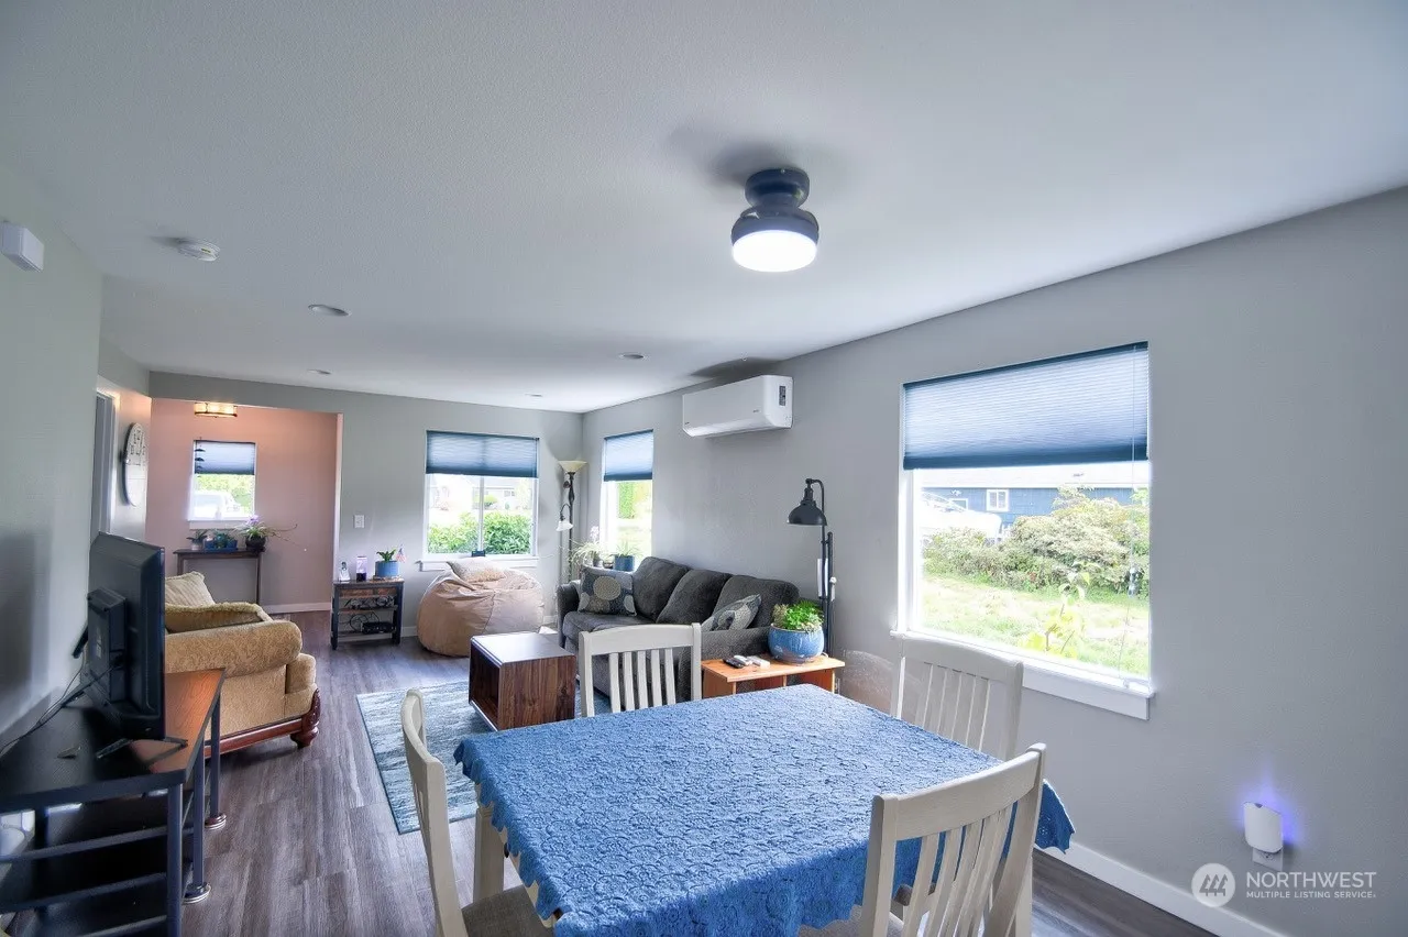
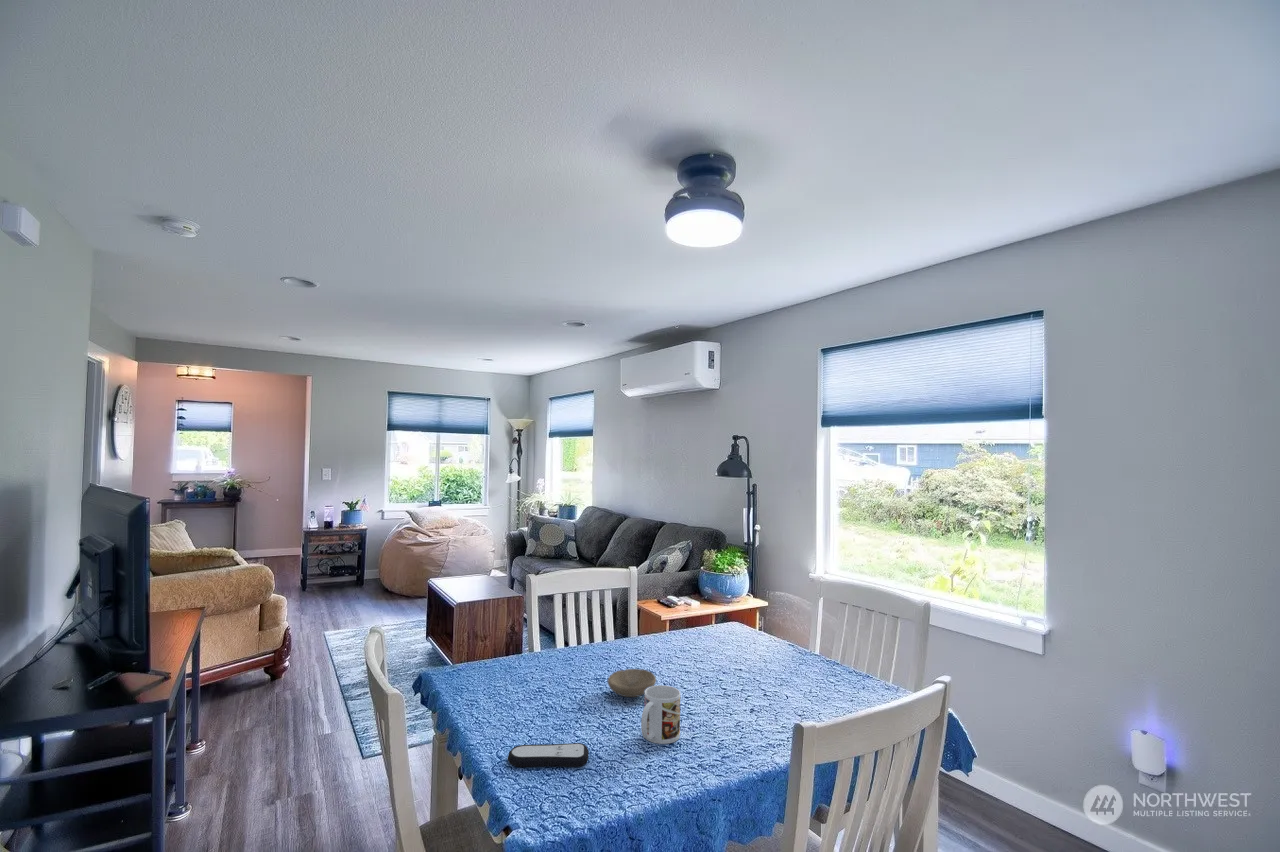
+ mug [640,684,681,745]
+ remote control [507,742,590,768]
+ bowl [607,668,657,698]
